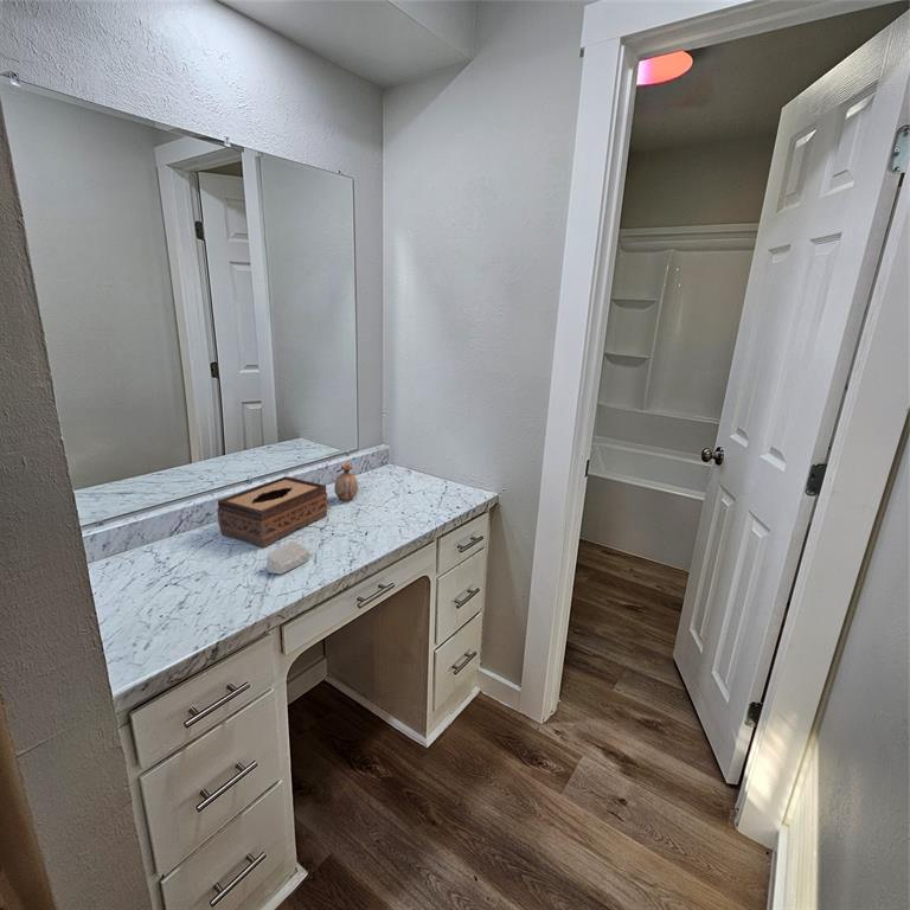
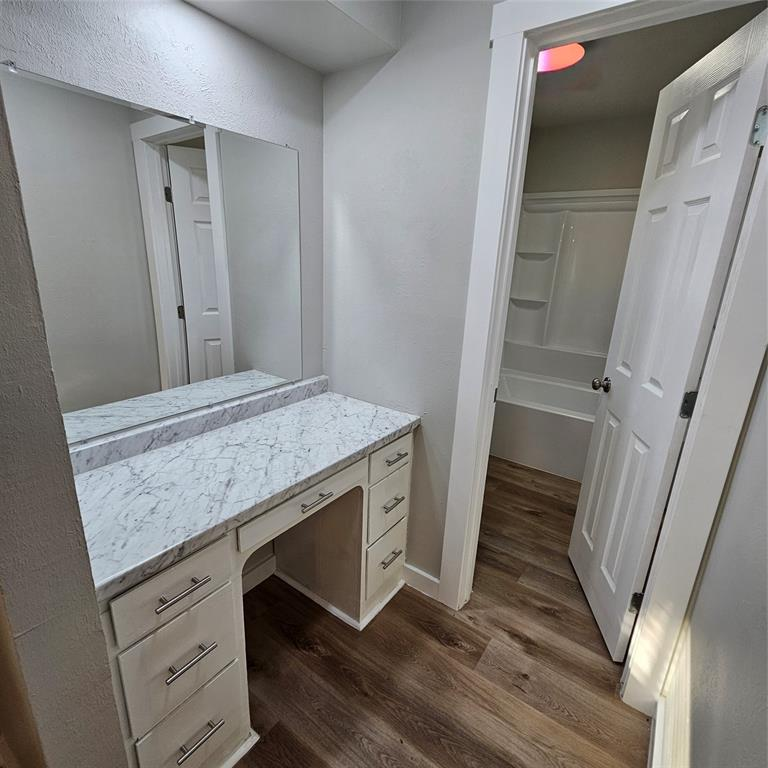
- tissue box [216,475,329,550]
- soap bar [265,540,310,575]
- perfume bottle [333,463,359,502]
